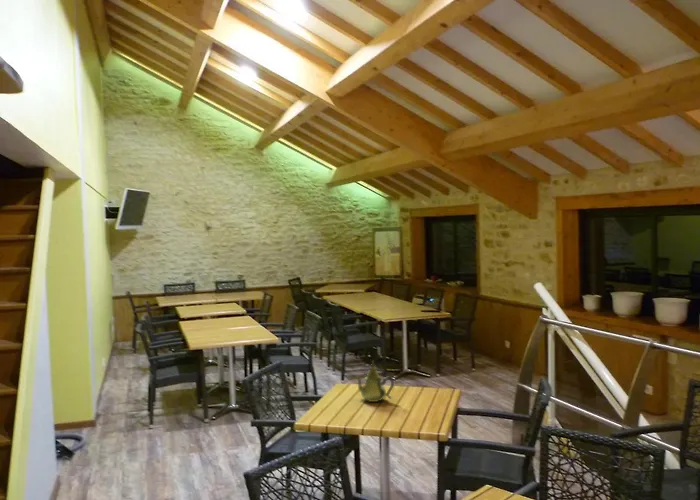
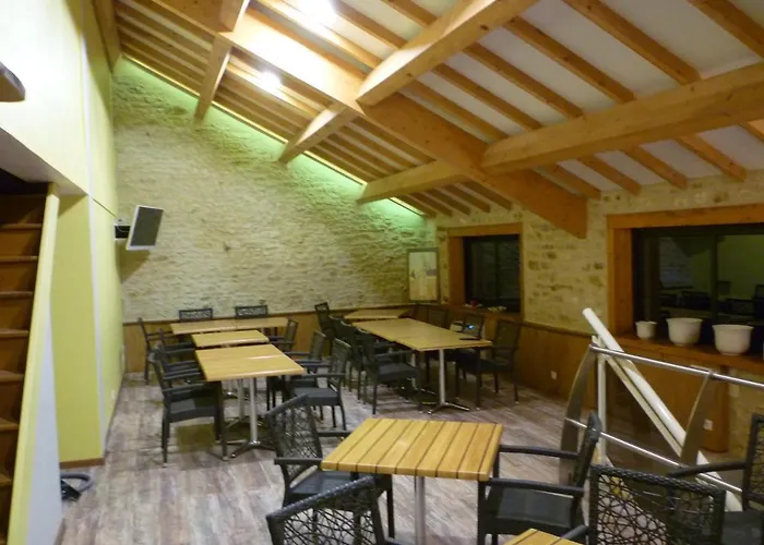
- teapot [354,359,395,403]
